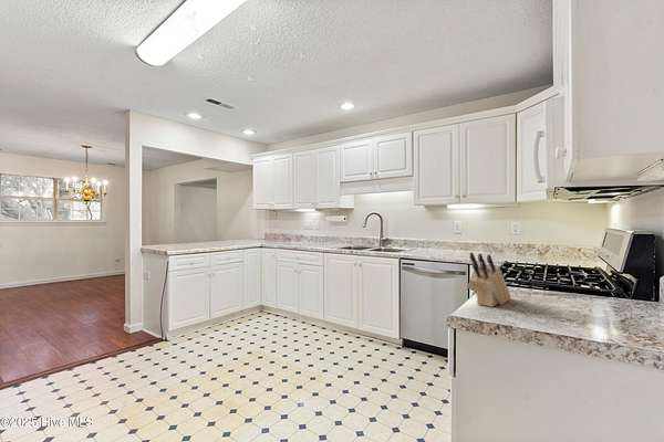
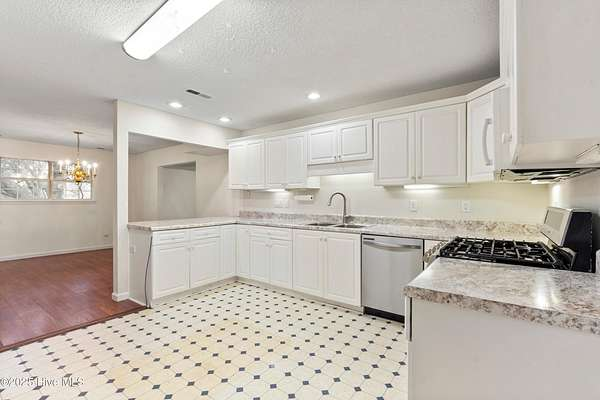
- knife block [469,251,512,308]
